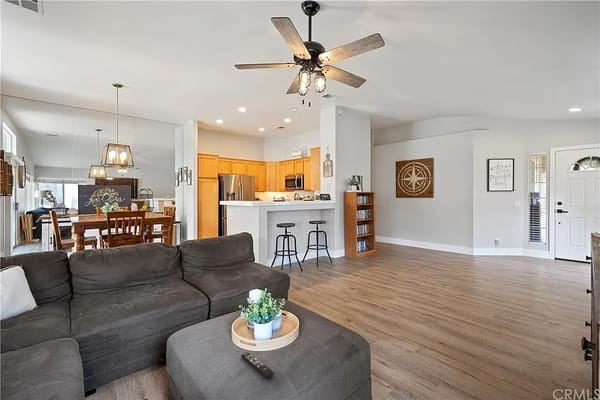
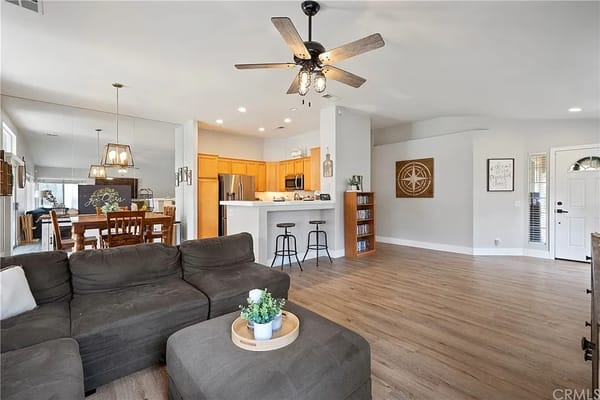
- remote control [240,351,274,379]
